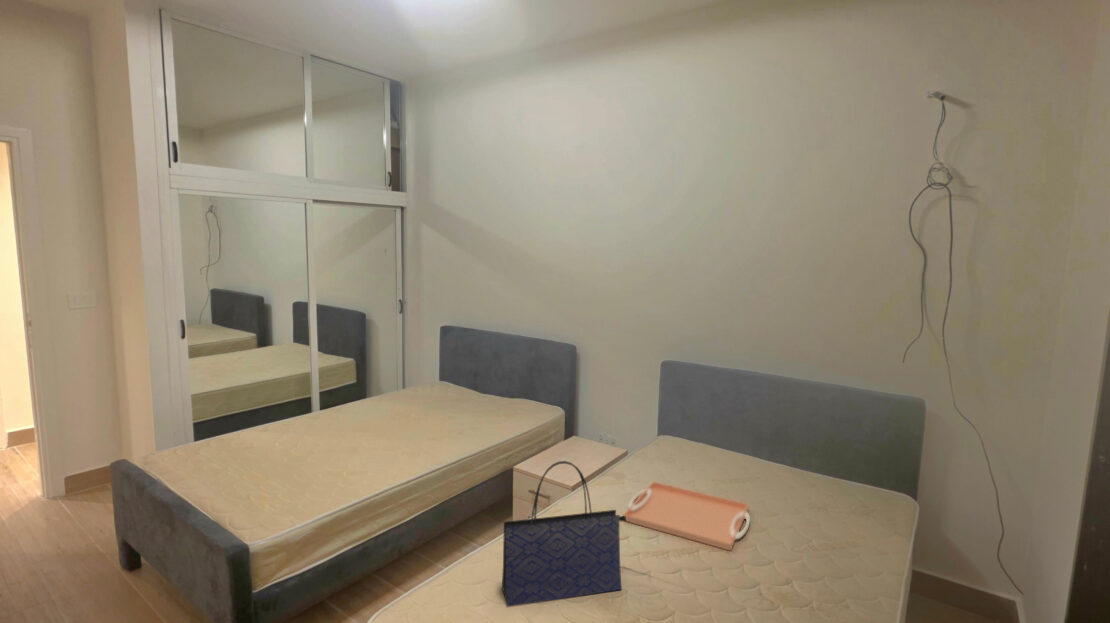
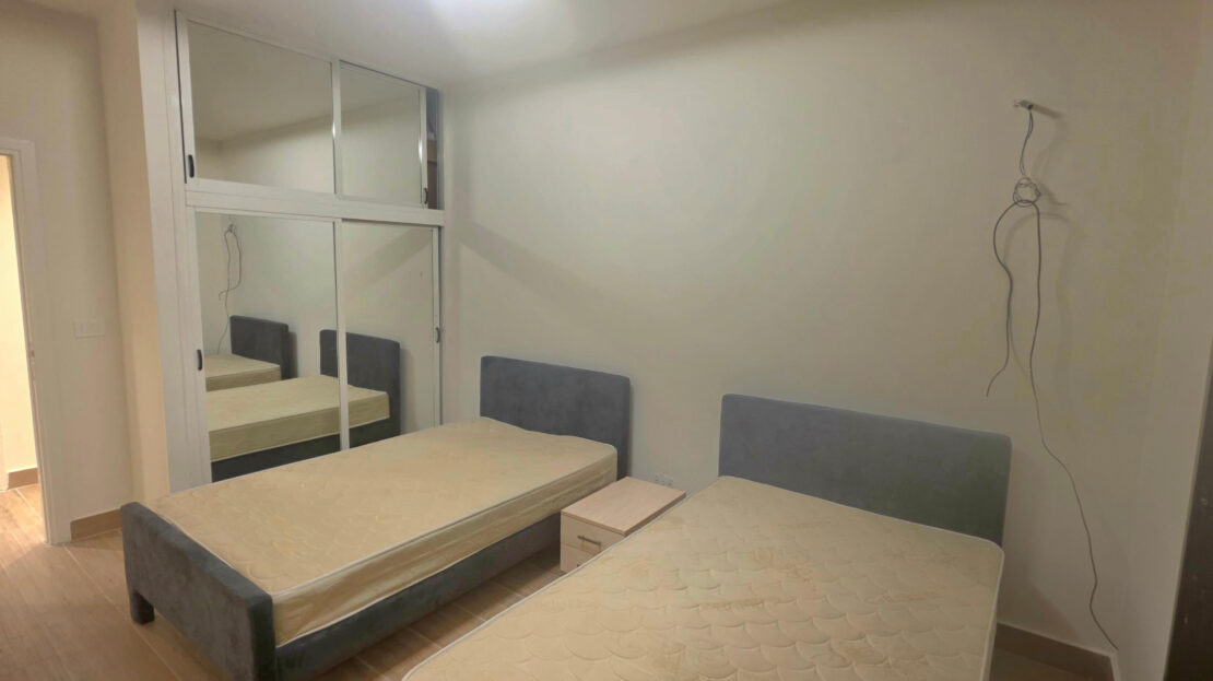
- tote bag [501,460,627,608]
- serving tray [622,481,751,552]
